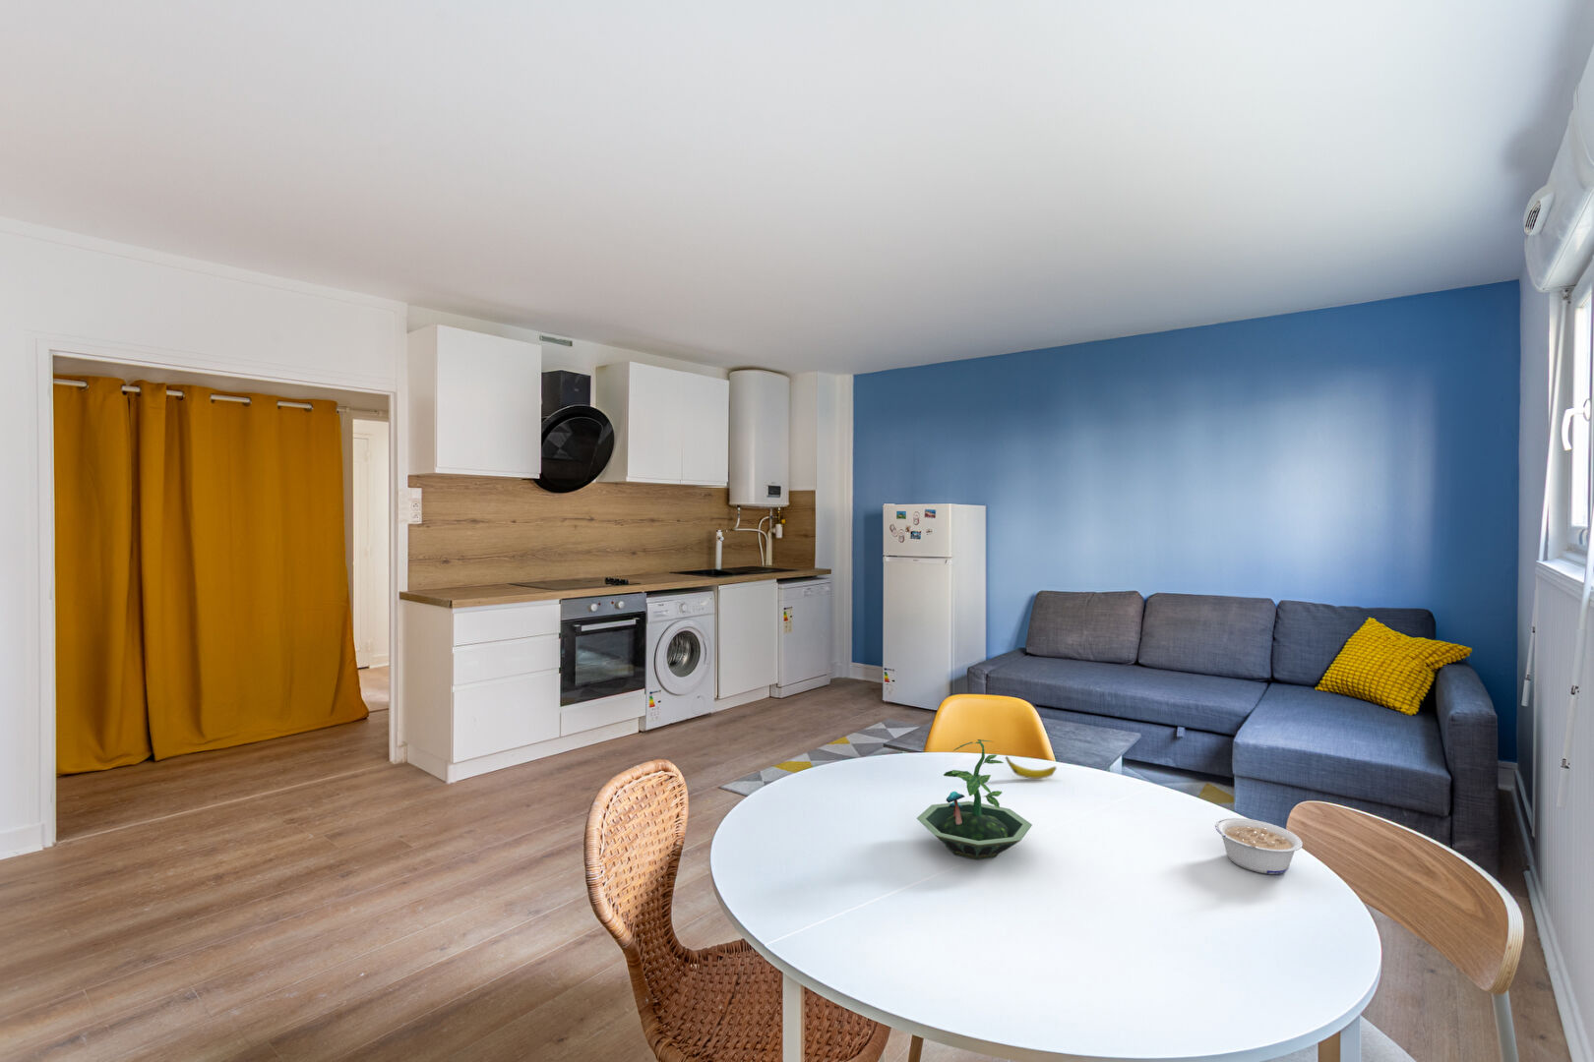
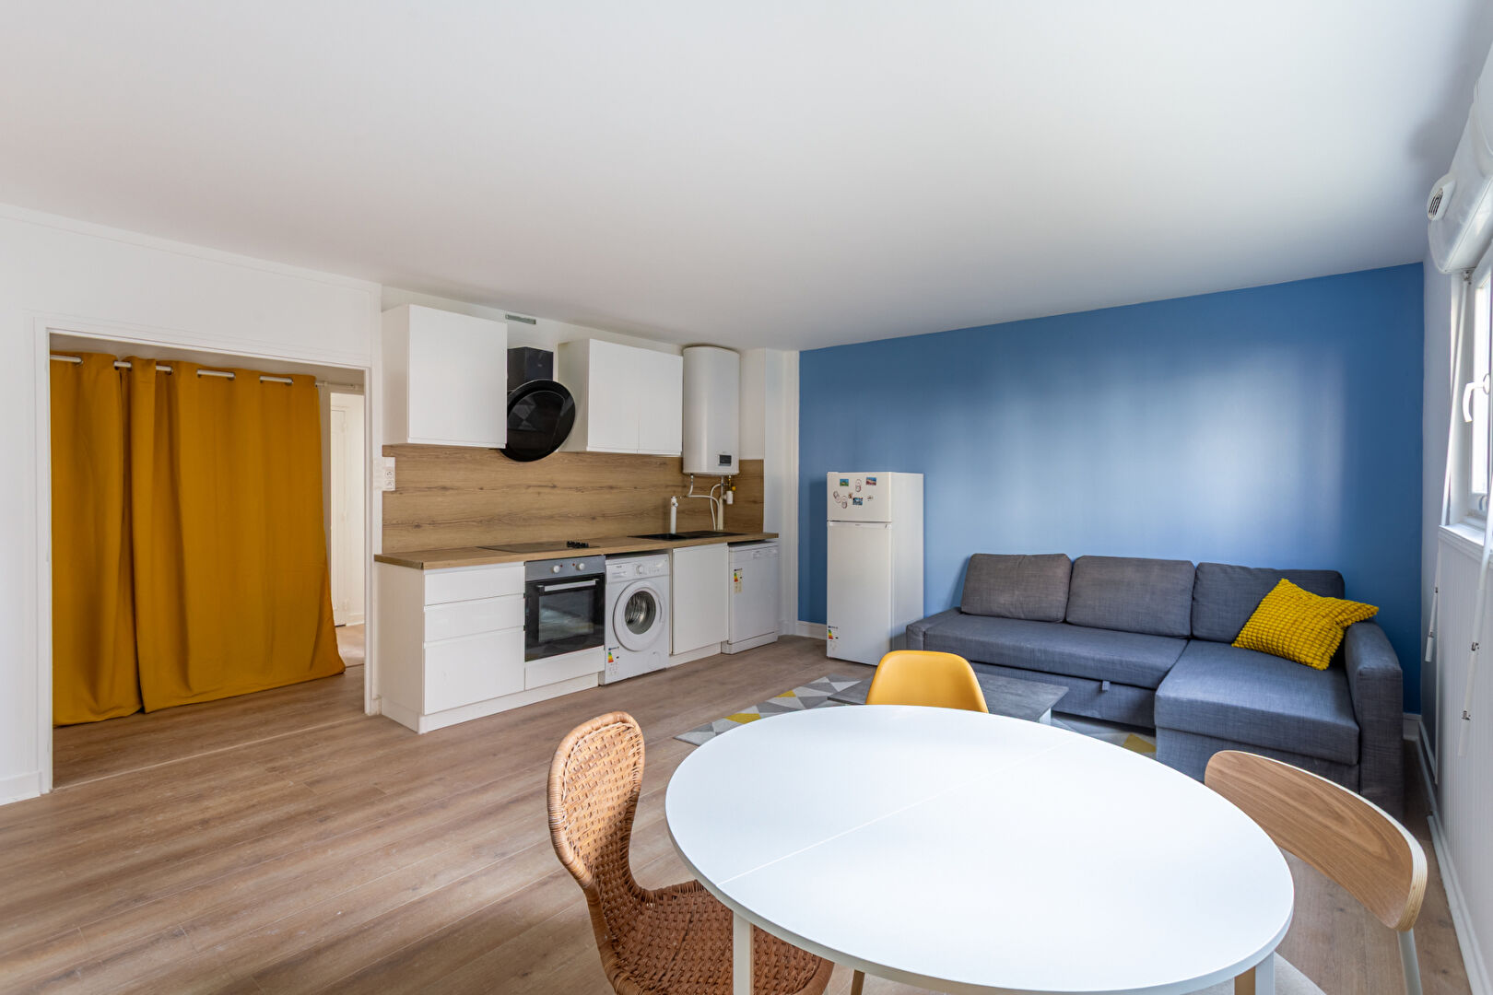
- legume [1214,817,1303,875]
- terrarium [916,738,1033,861]
- banana [1005,755,1058,780]
